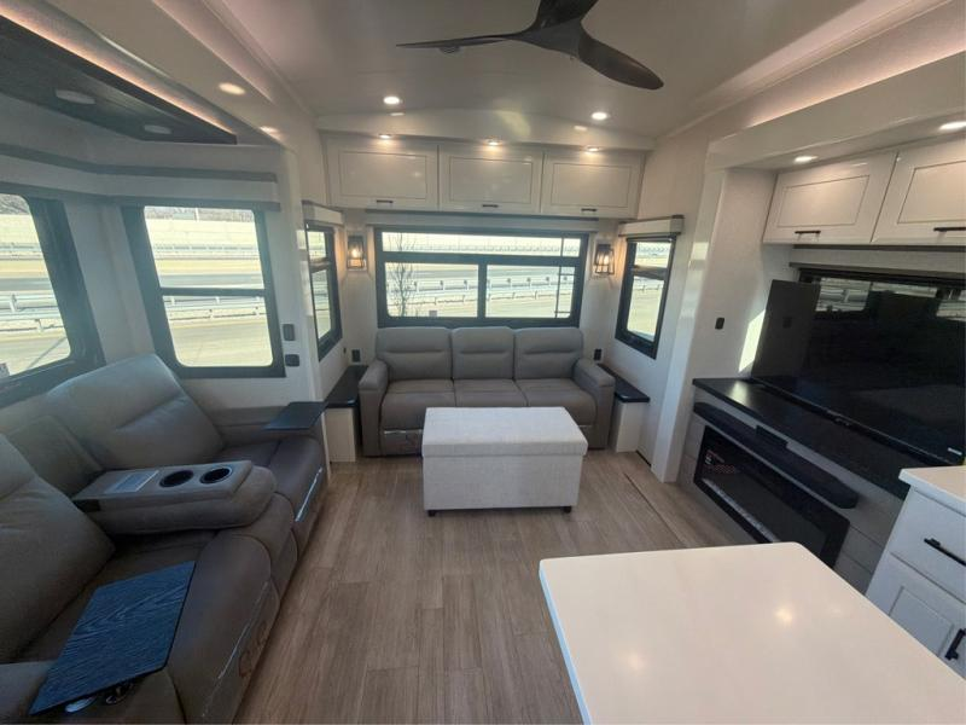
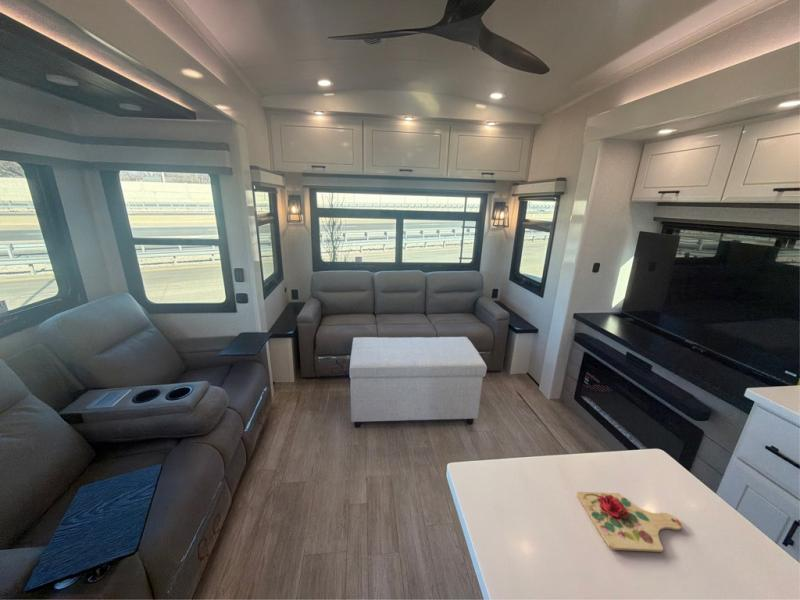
+ cutting board [576,491,683,553]
